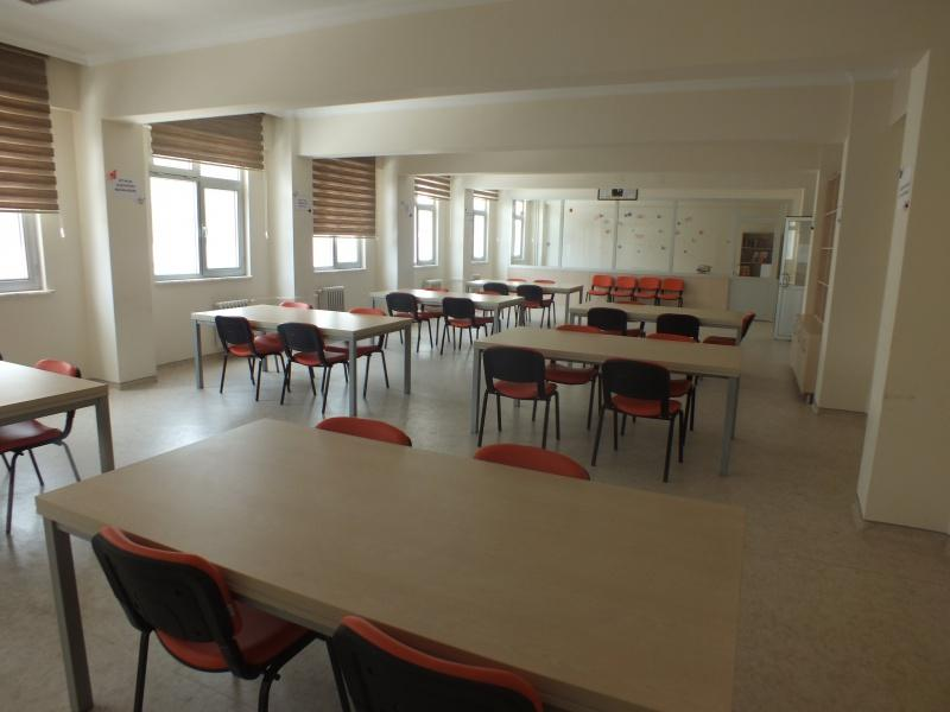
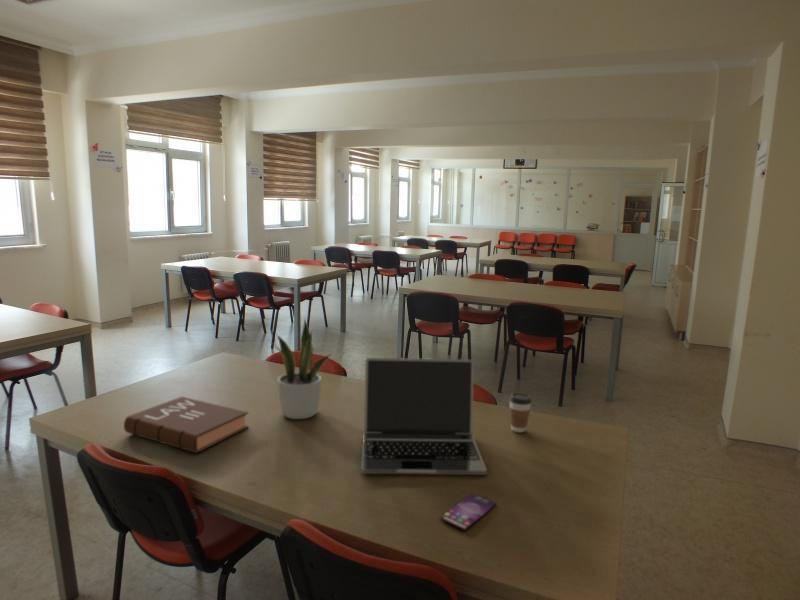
+ smartphone [439,492,497,531]
+ book [123,396,249,454]
+ potted plant [271,316,333,420]
+ coffee cup [508,392,533,434]
+ laptop [360,357,488,476]
